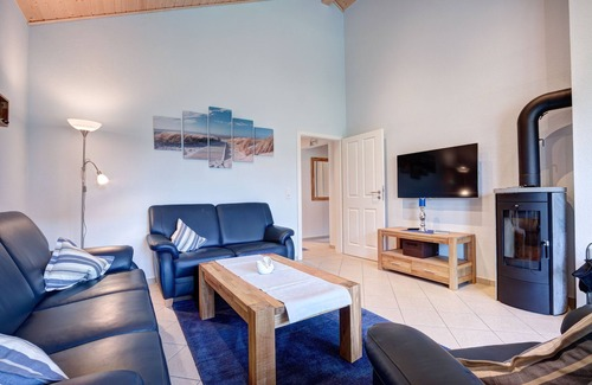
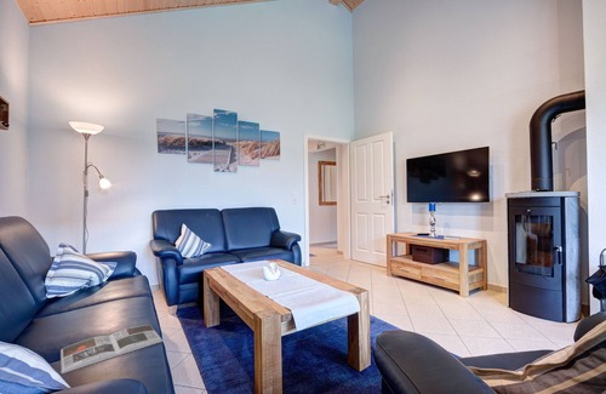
+ magazine [59,324,164,375]
